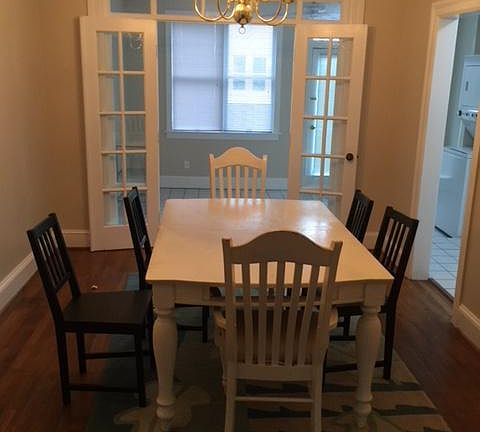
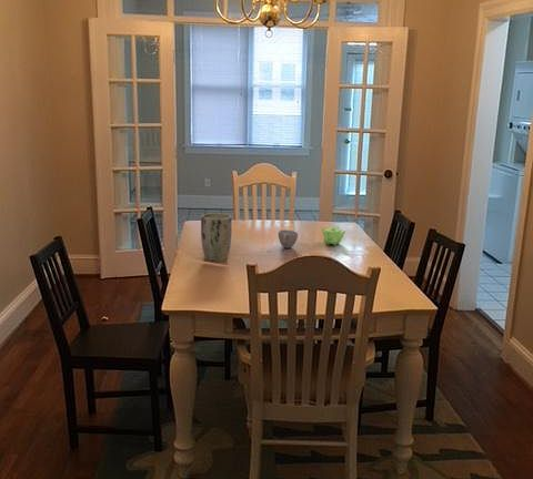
+ cup [278,228,299,249]
+ teapot [320,226,348,246]
+ plant pot [200,212,233,263]
